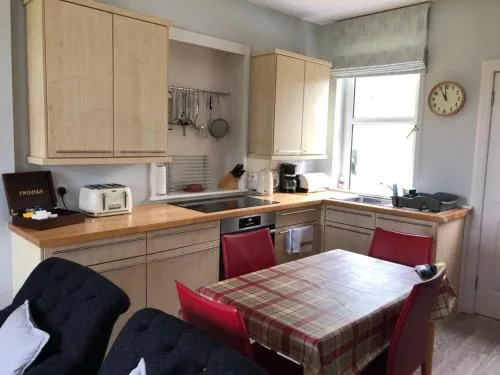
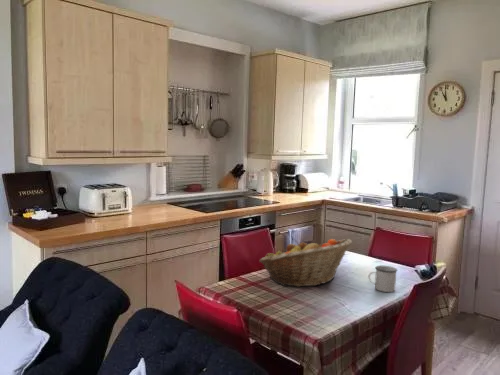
+ mug [368,265,398,293]
+ fruit basket [258,238,353,288]
